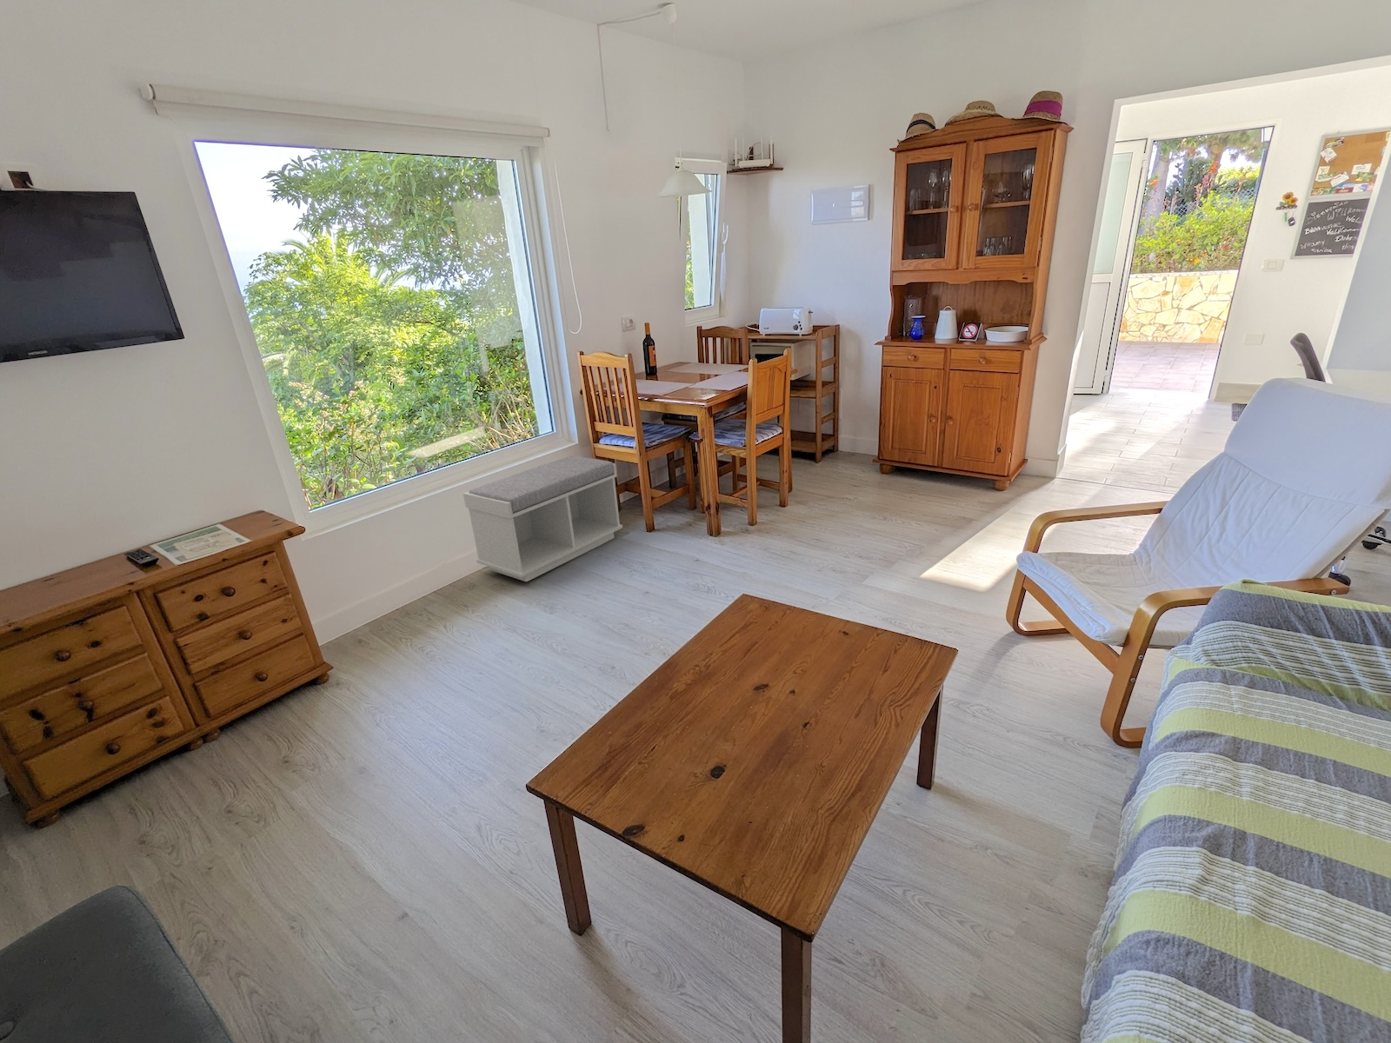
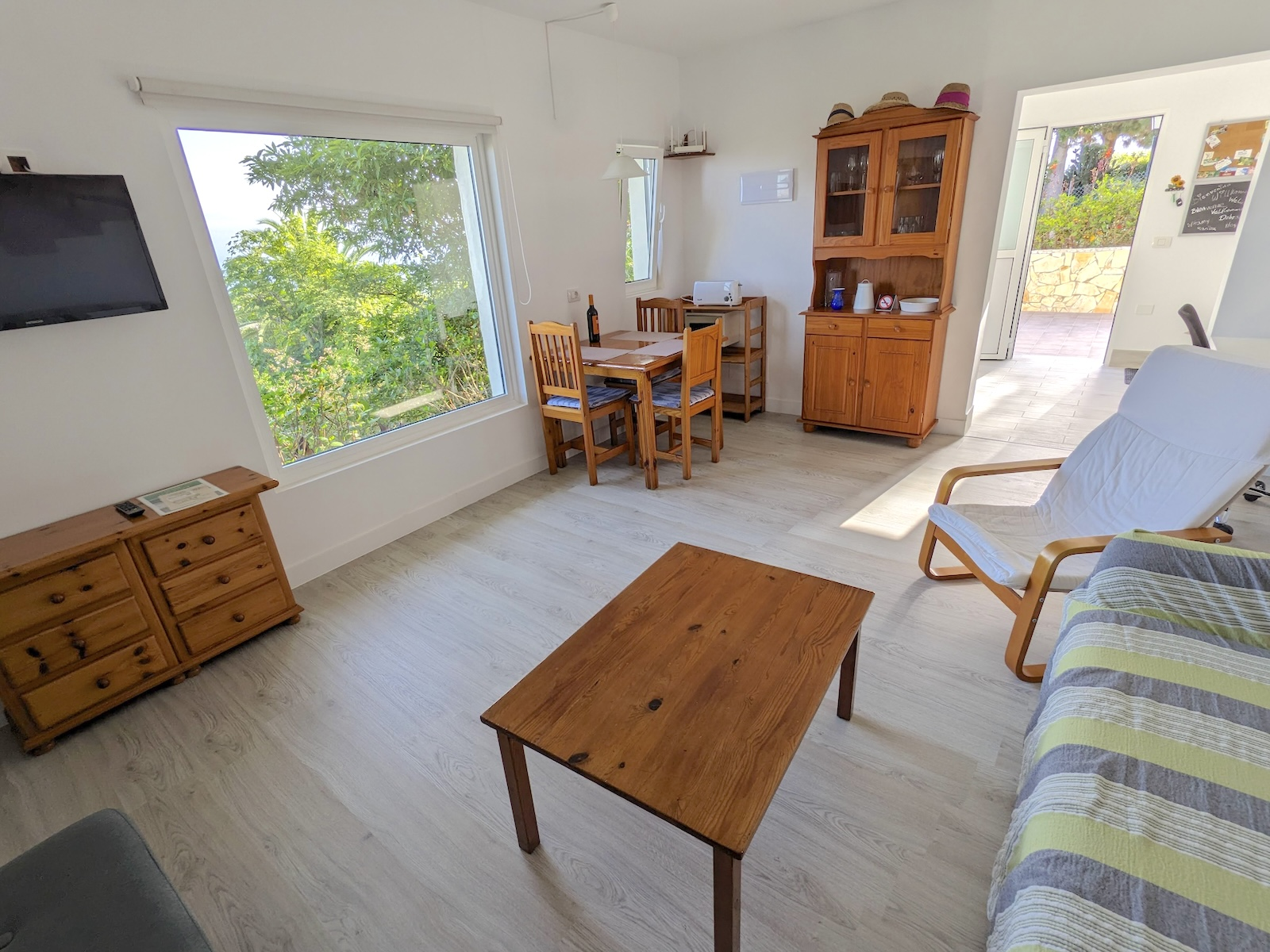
- bench [462,456,623,583]
